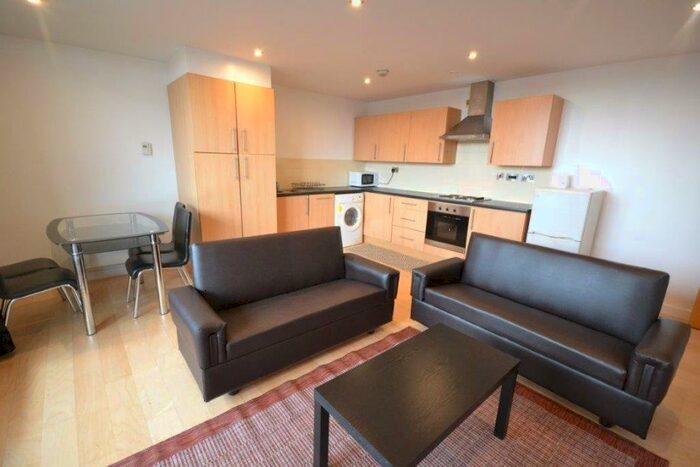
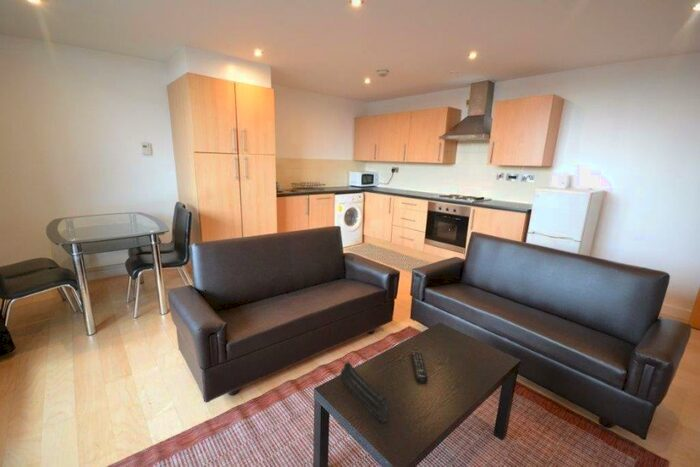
+ remote control [410,351,429,385]
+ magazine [339,360,390,424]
